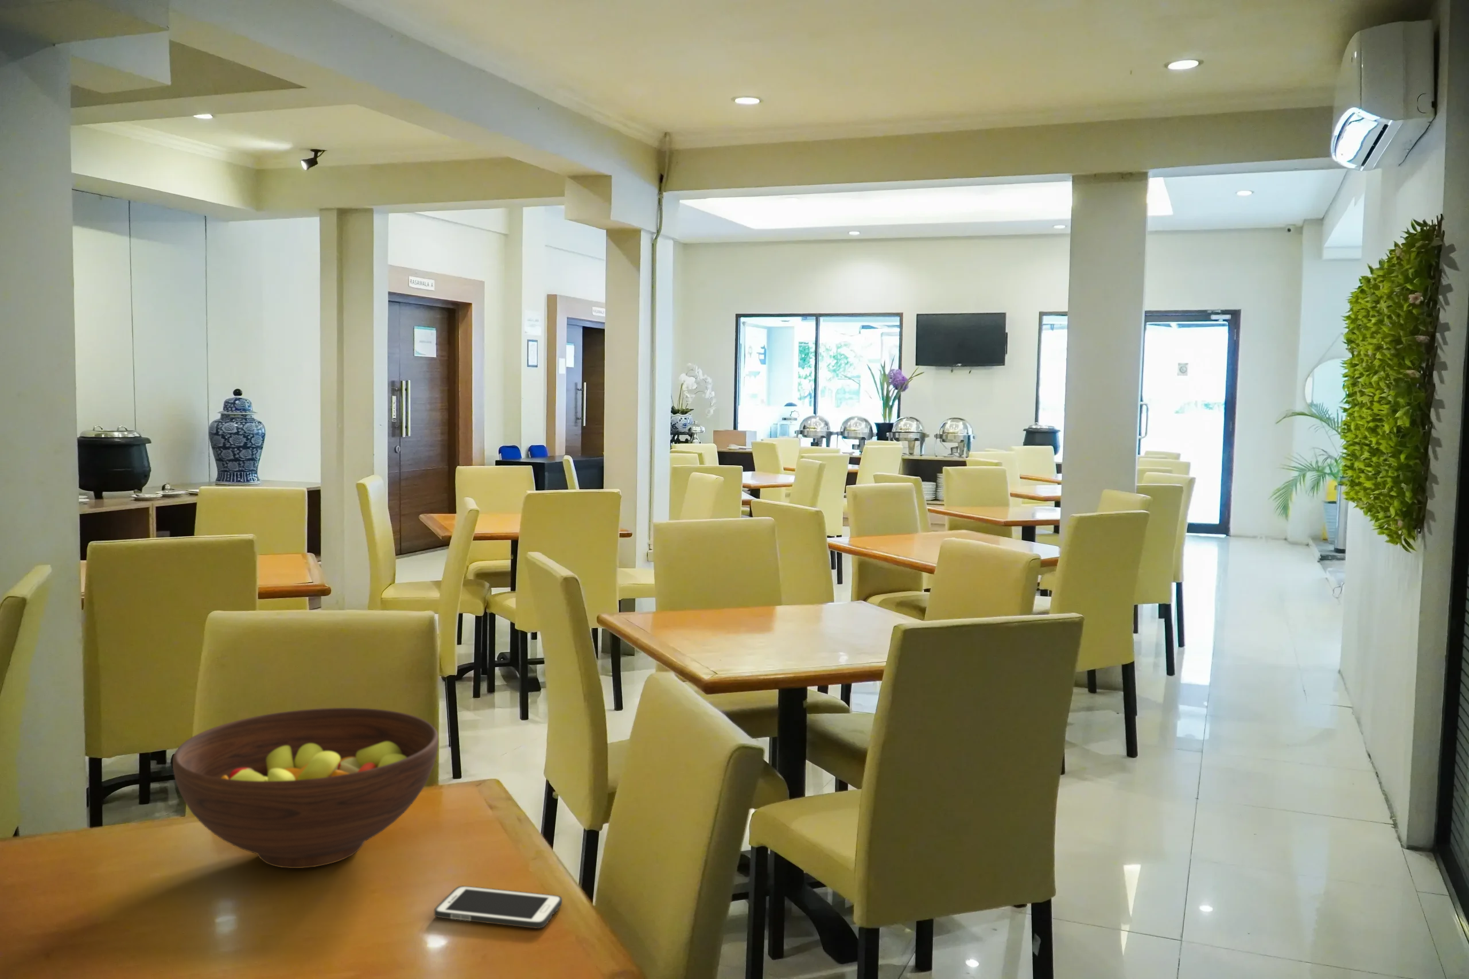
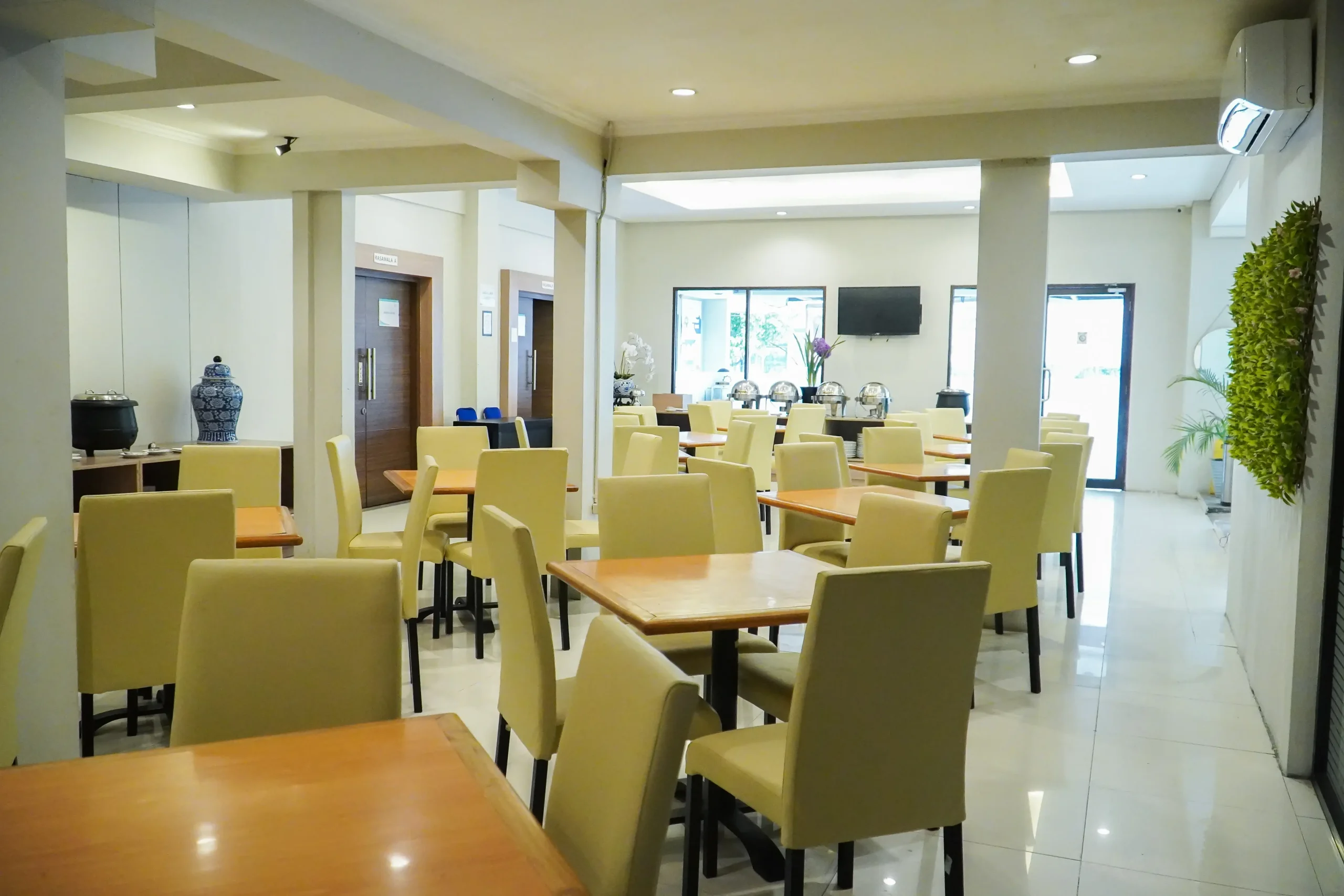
- cell phone [433,885,563,929]
- fruit bowl [173,707,439,869]
